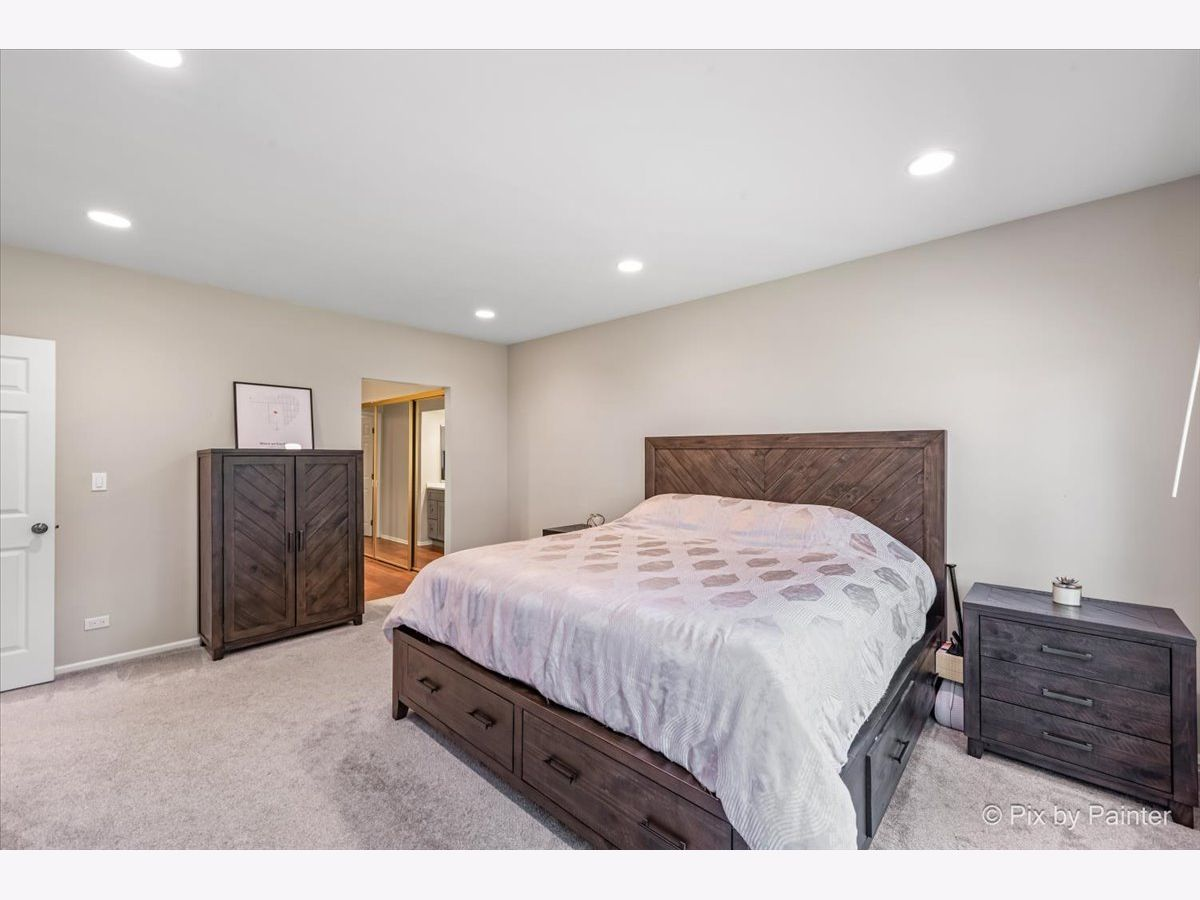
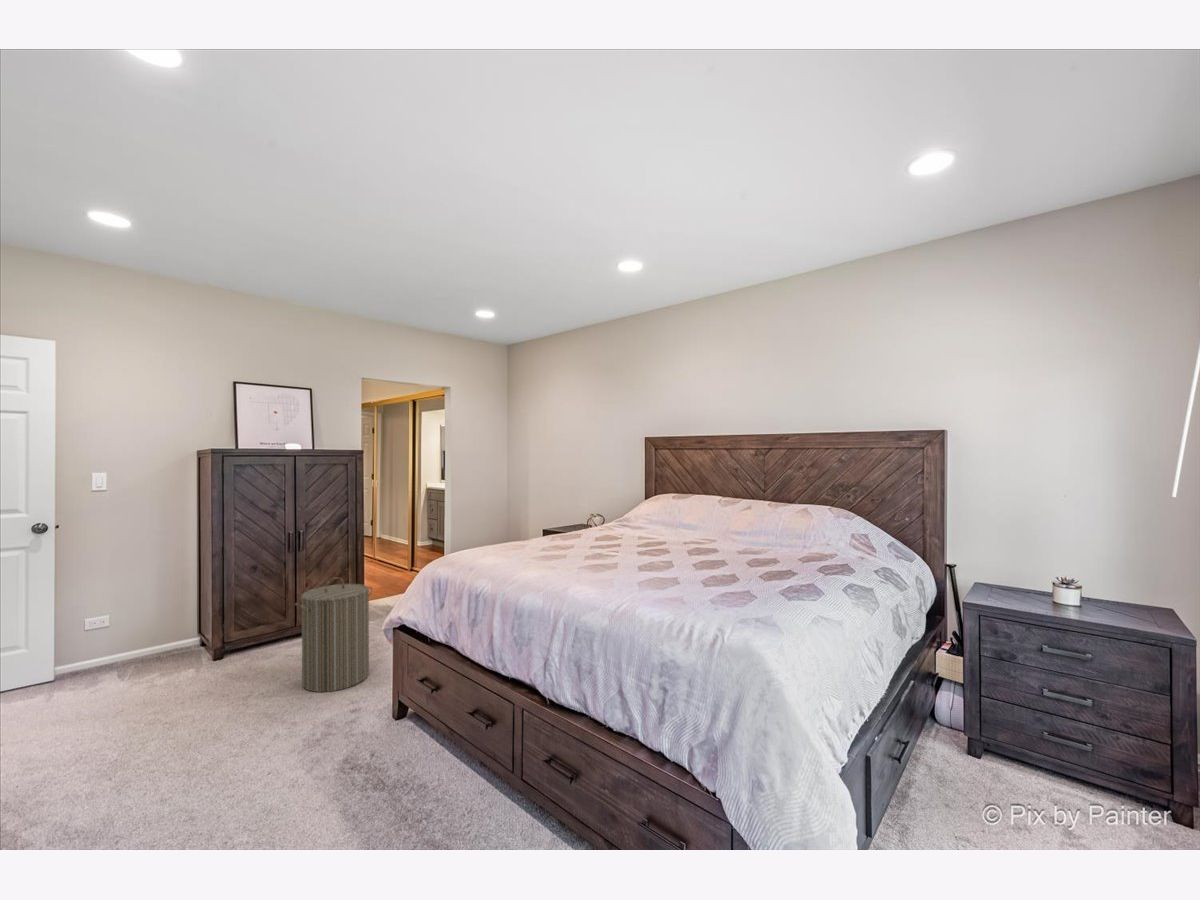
+ laundry hamper [294,576,374,693]
